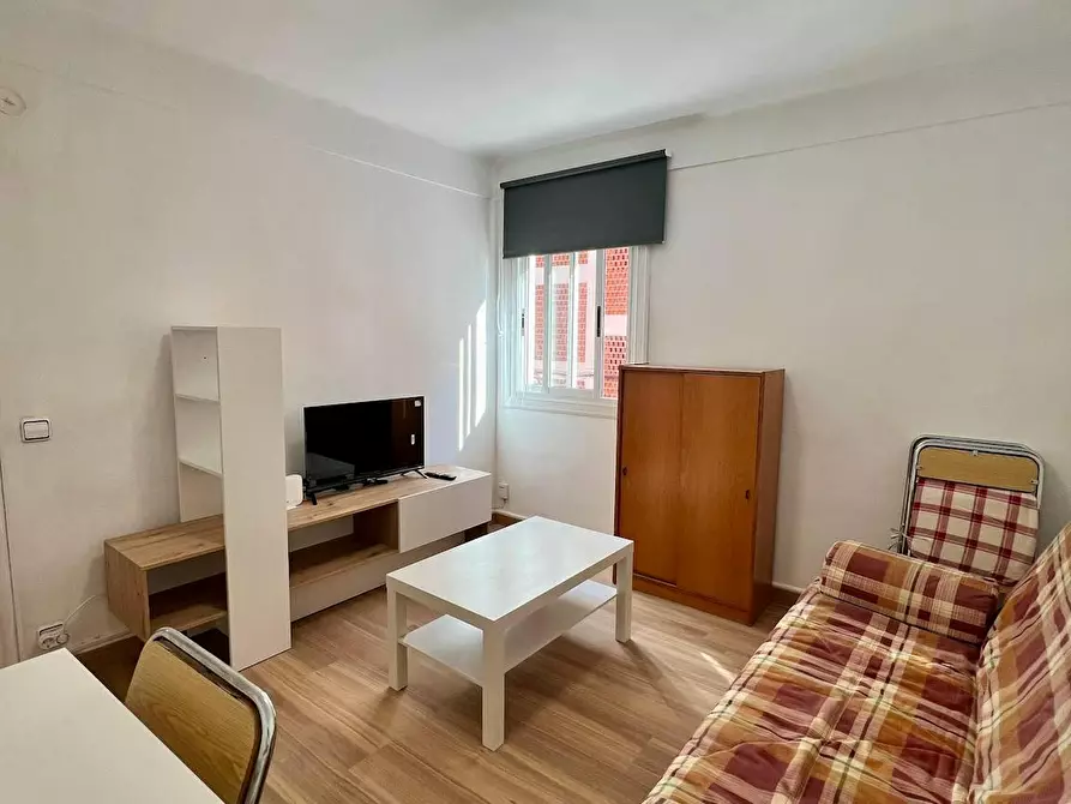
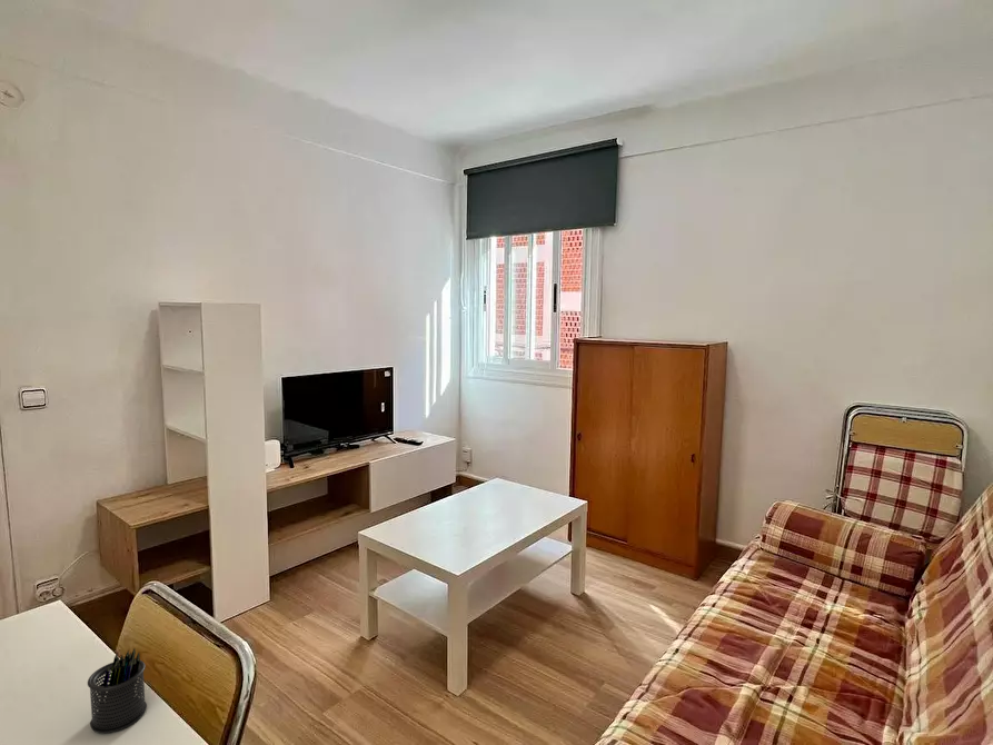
+ pen holder [87,648,148,734]
